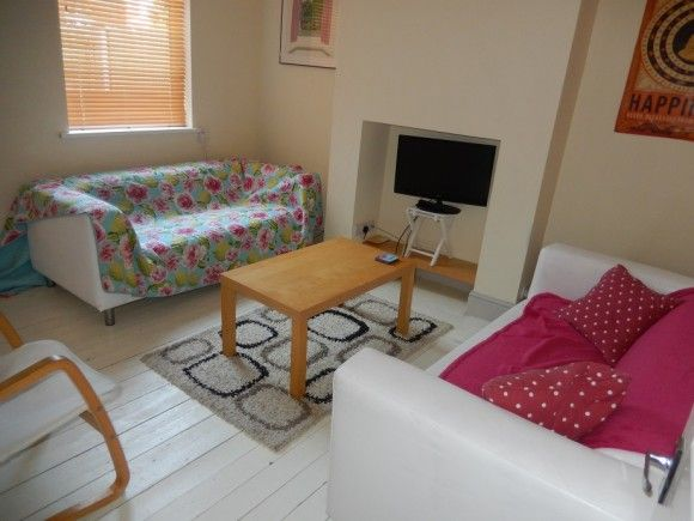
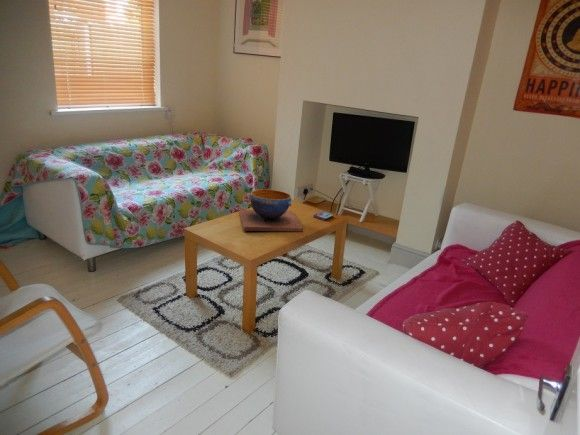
+ decorative bowl [238,188,304,232]
